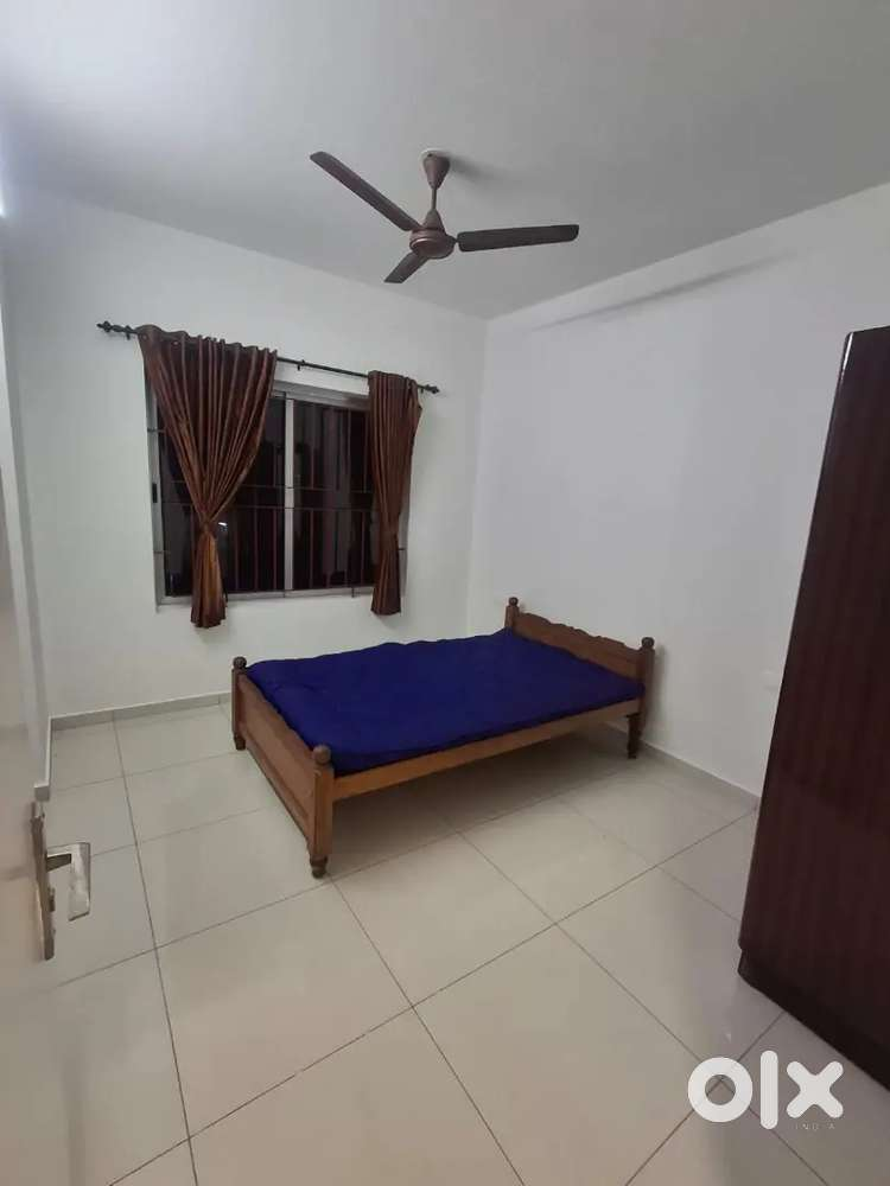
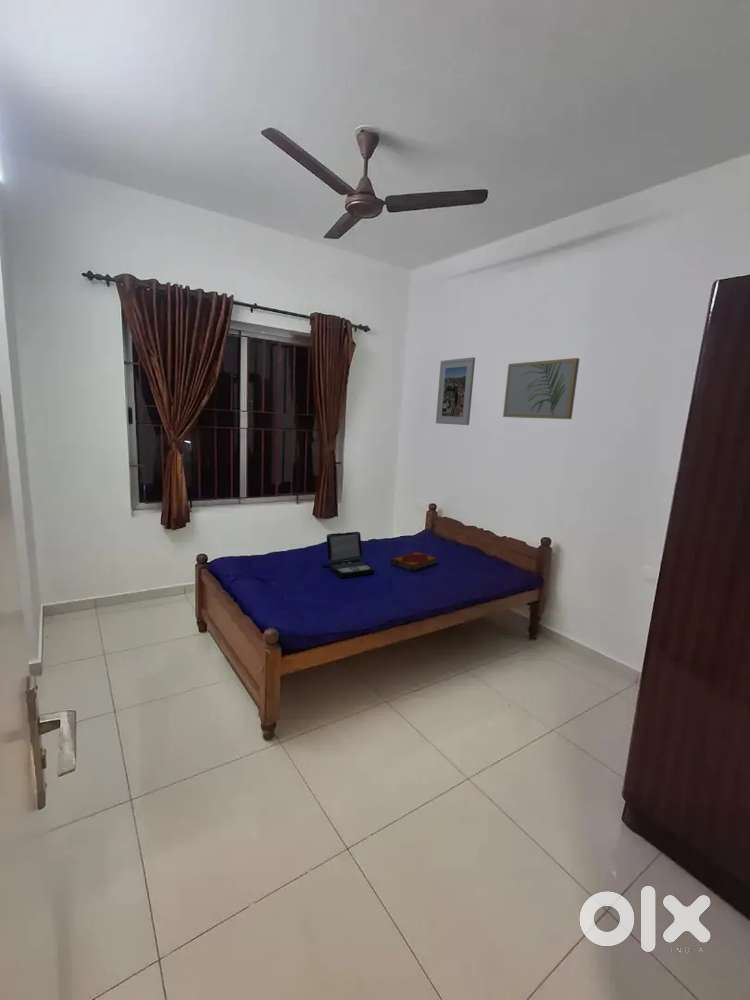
+ wall art [502,357,580,420]
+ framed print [435,356,476,426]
+ laptop [321,531,375,578]
+ hardback book [390,551,439,573]
